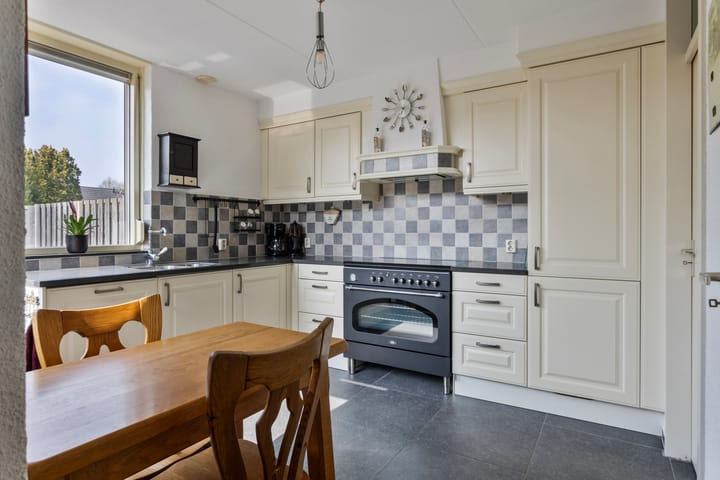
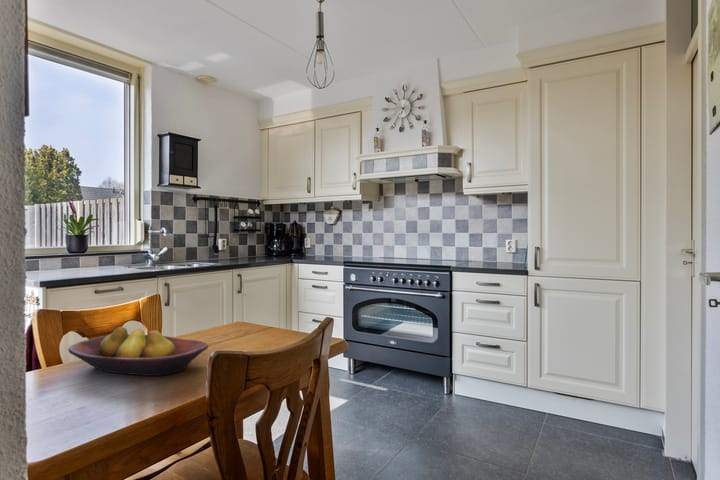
+ fruit bowl [67,326,209,377]
